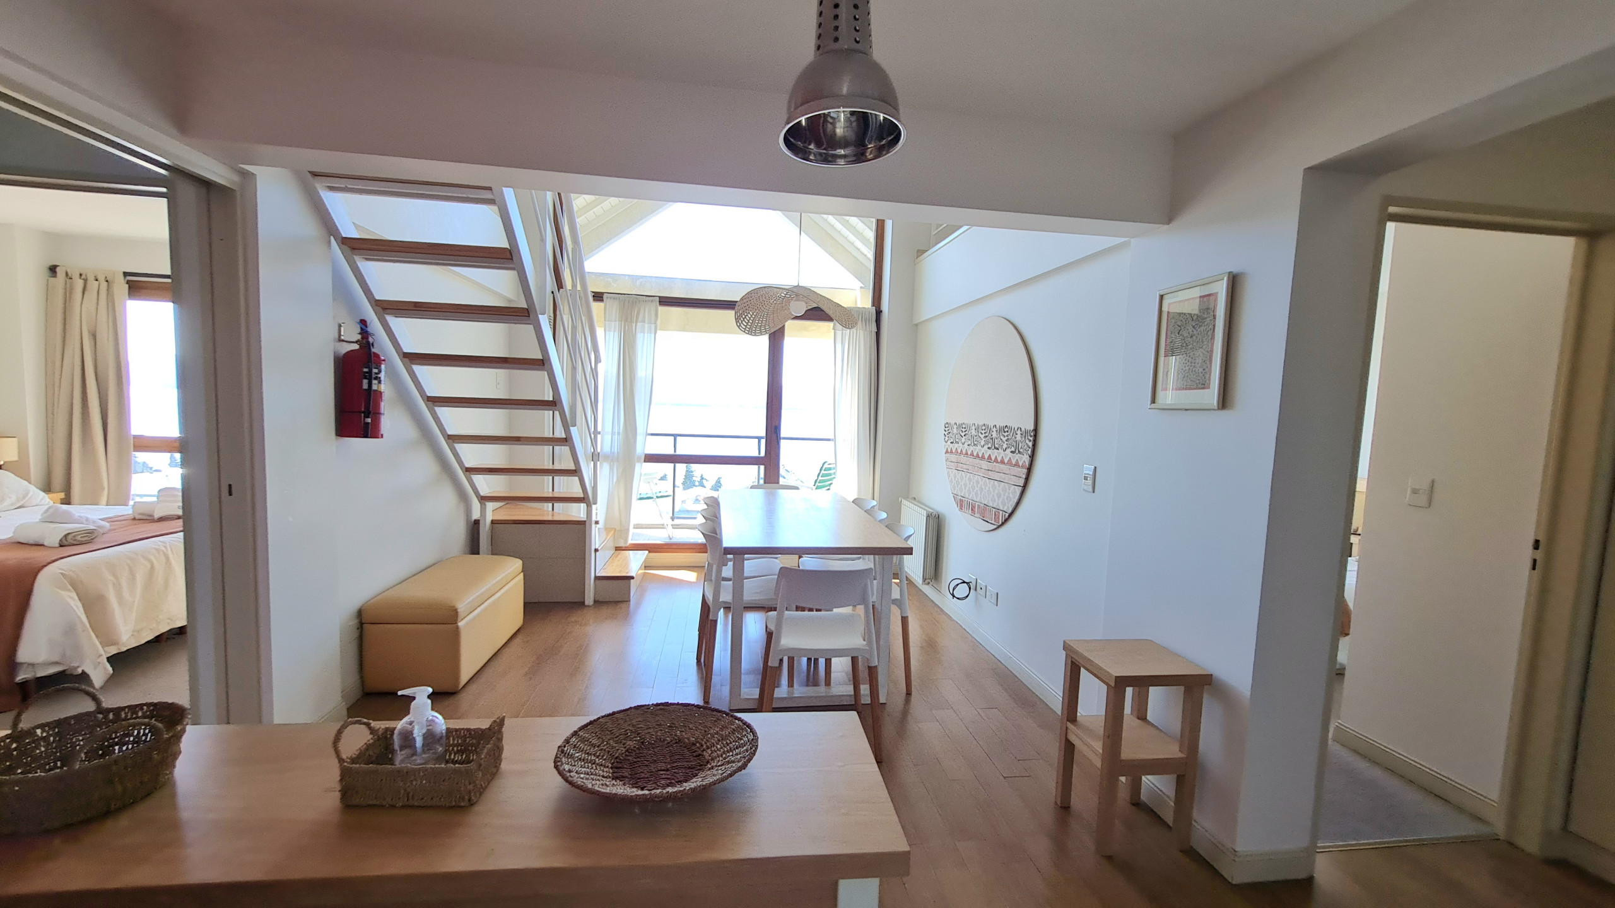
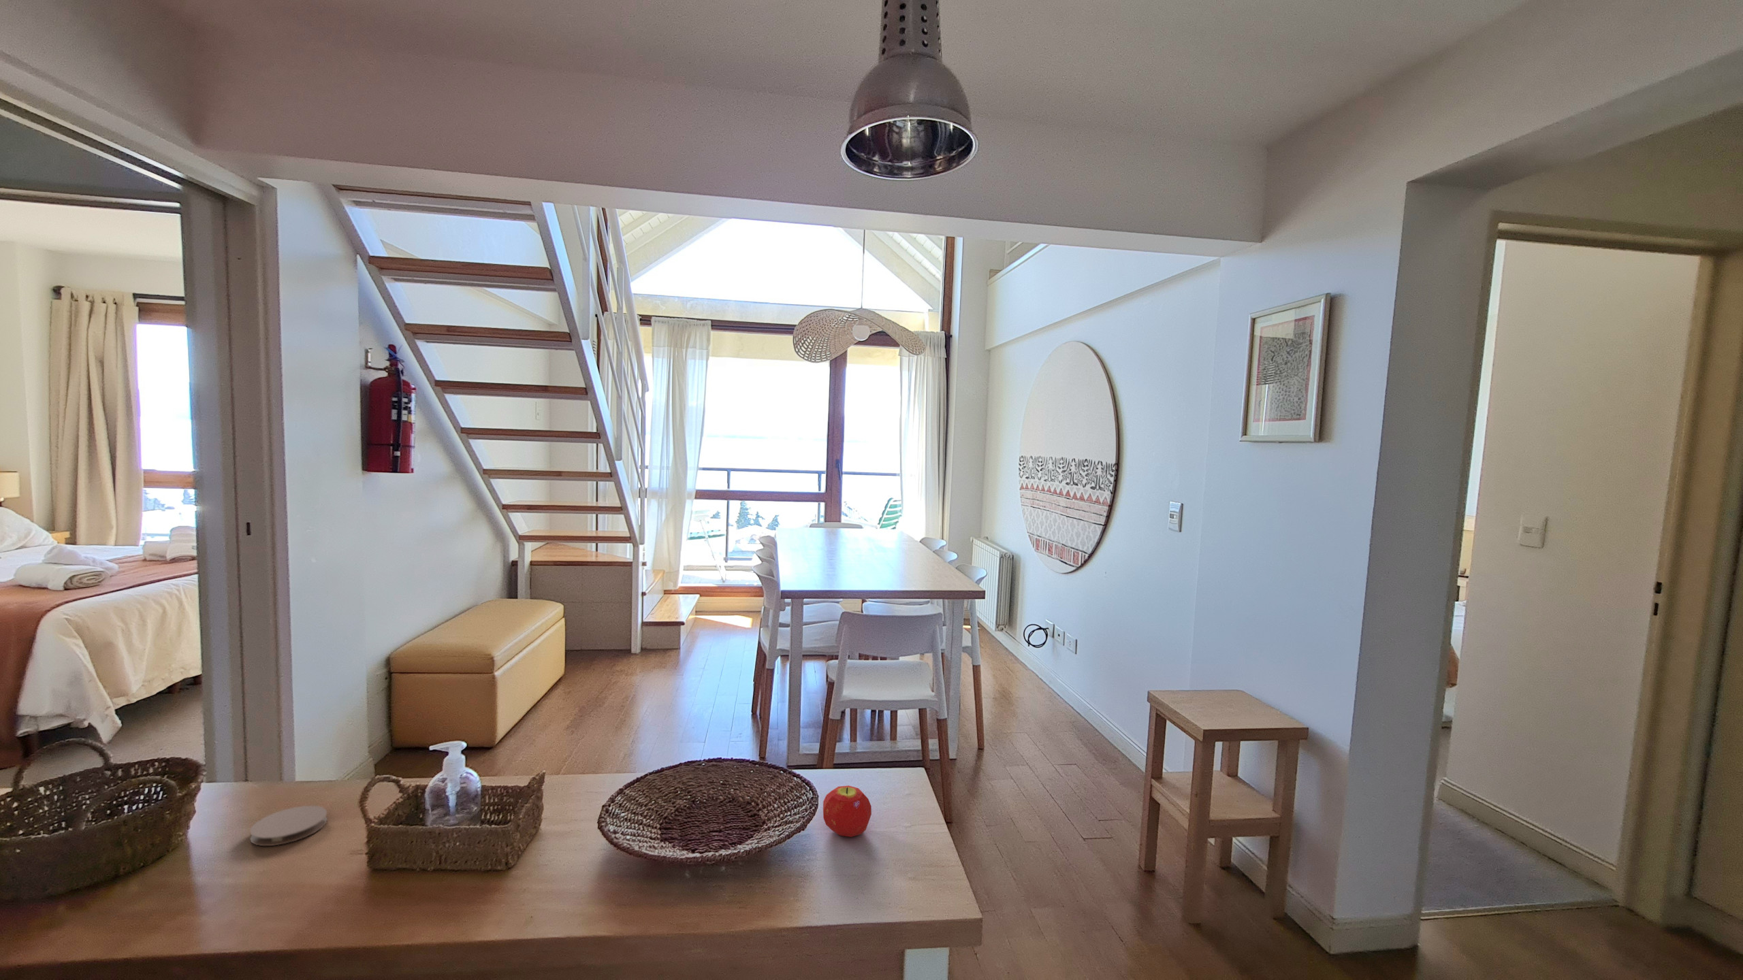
+ fruit [822,785,873,838]
+ coaster [249,805,328,847]
